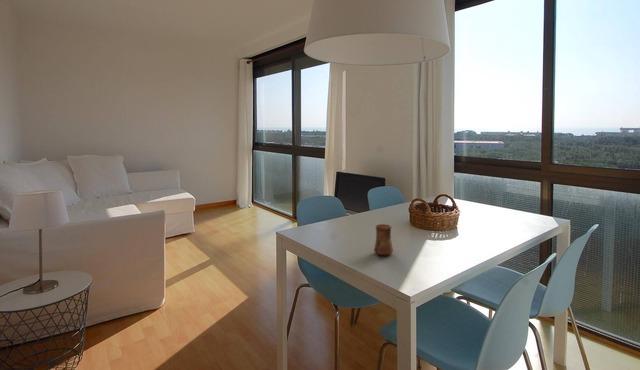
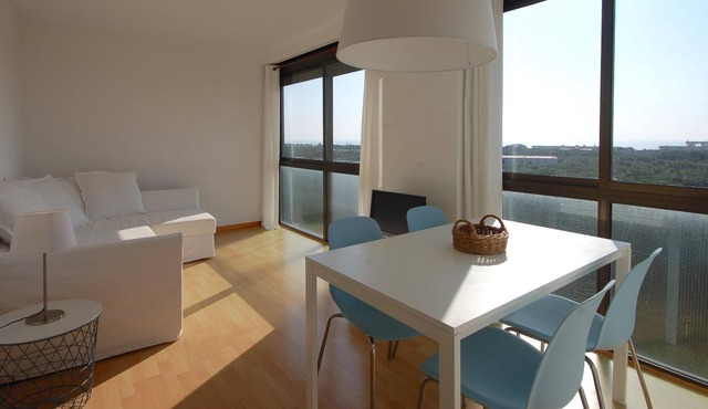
- cup [373,223,394,256]
